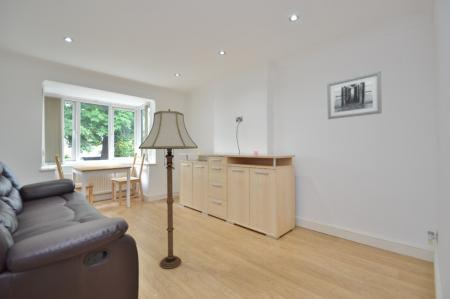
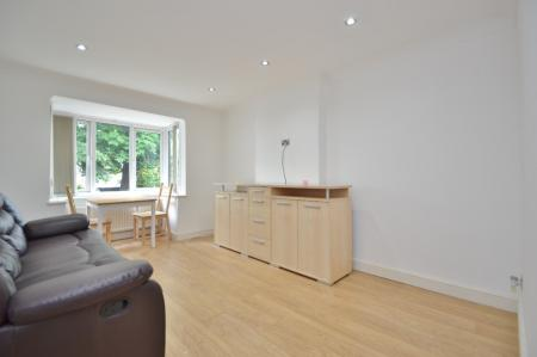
- wall art [326,70,383,120]
- floor lamp [138,108,199,270]
